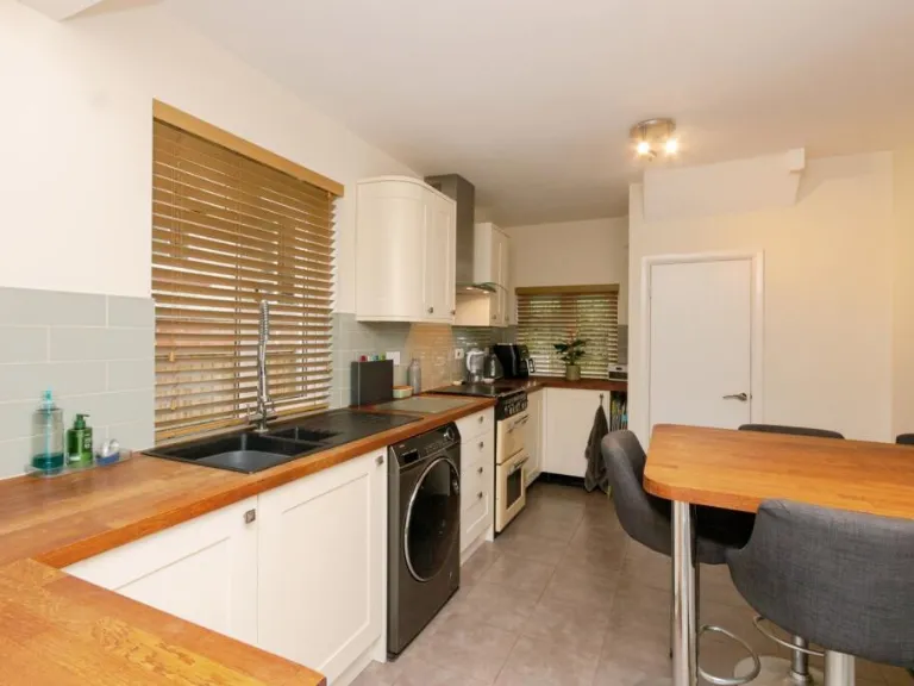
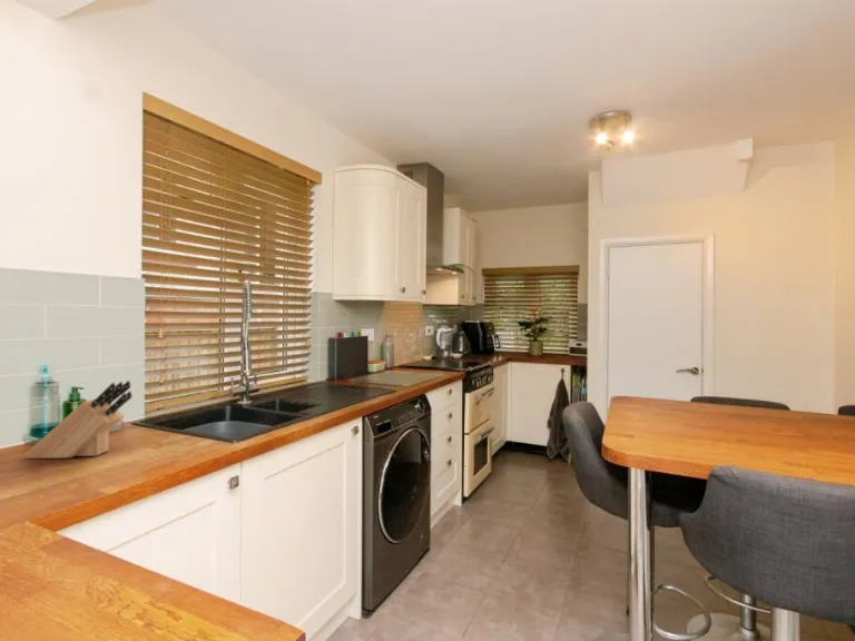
+ knife block [22,379,134,460]
